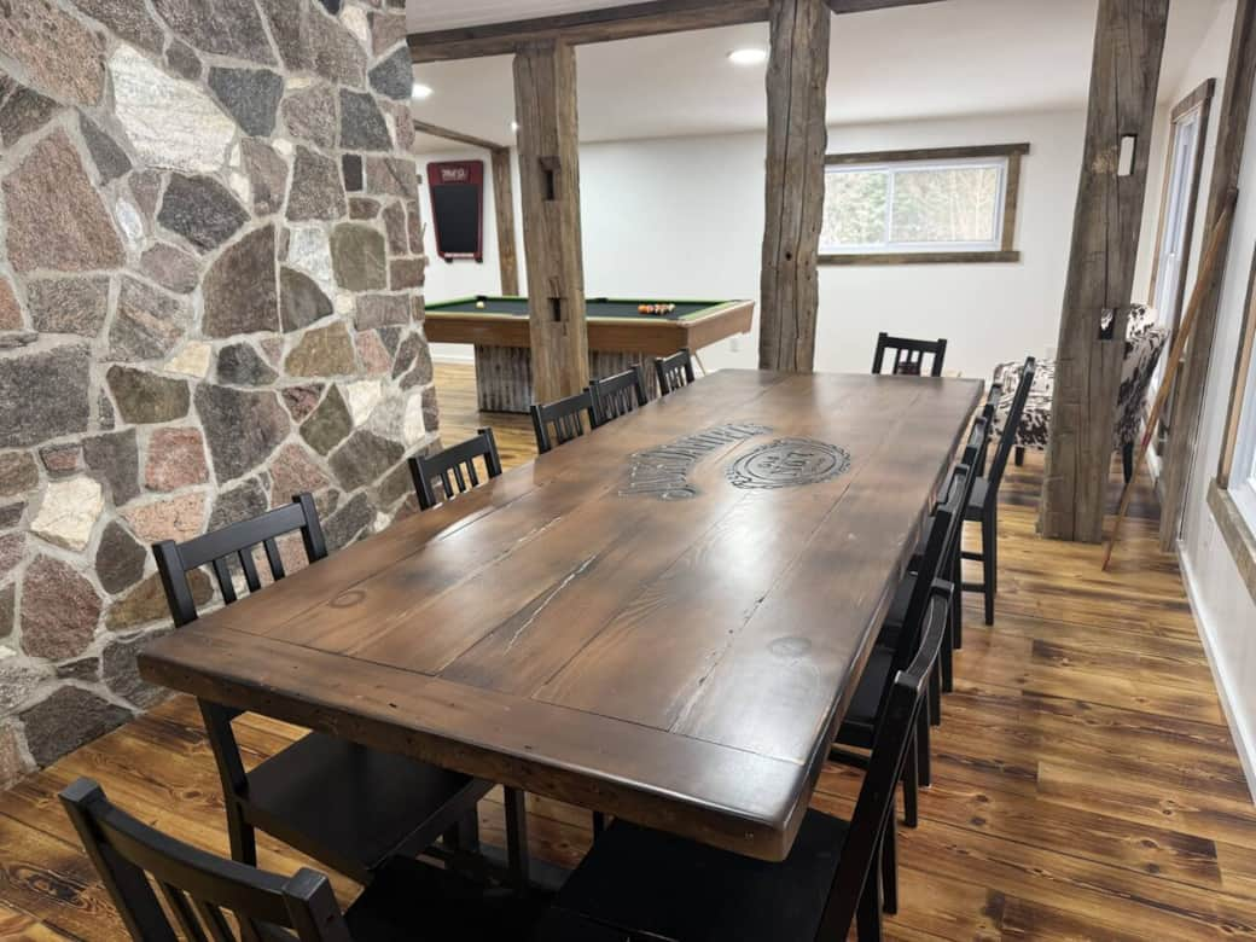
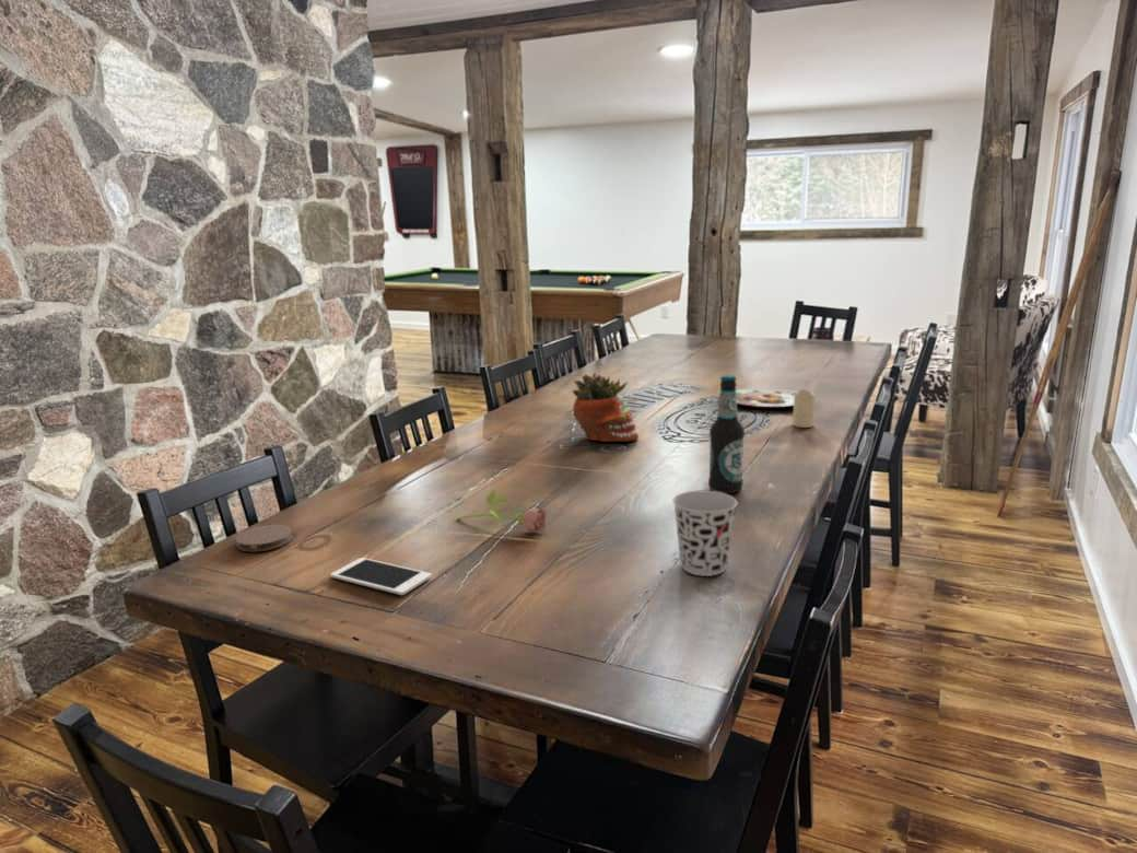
+ succulent planter [571,371,640,443]
+ cell phone [329,557,433,596]
+ candle [792,388,817,429]
+ flower [456,489,548,533]
+ coaster [235,524,294,552]
+ cup [671,490,739,577]
+ bottle [707,374,746,494]
+ plate [736,387,798,408]
